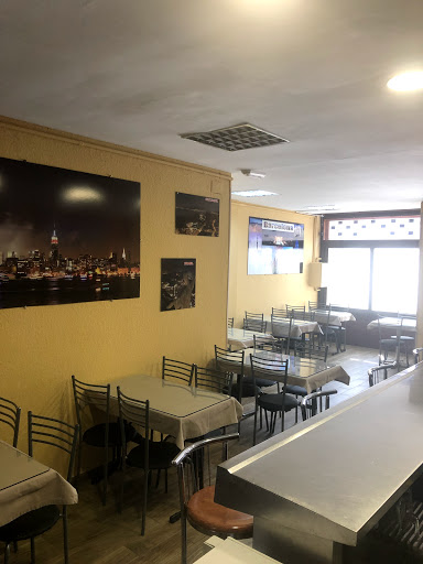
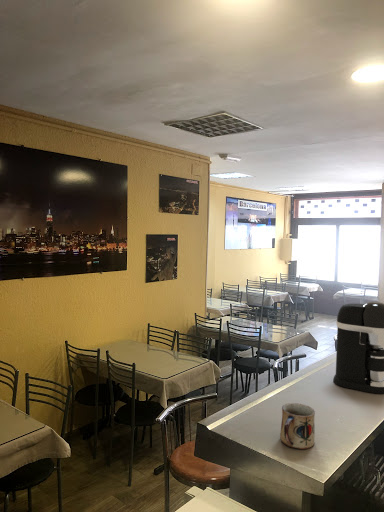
+ coffee maker [332,301,384,395]
+ mug [279,402,316,450]
